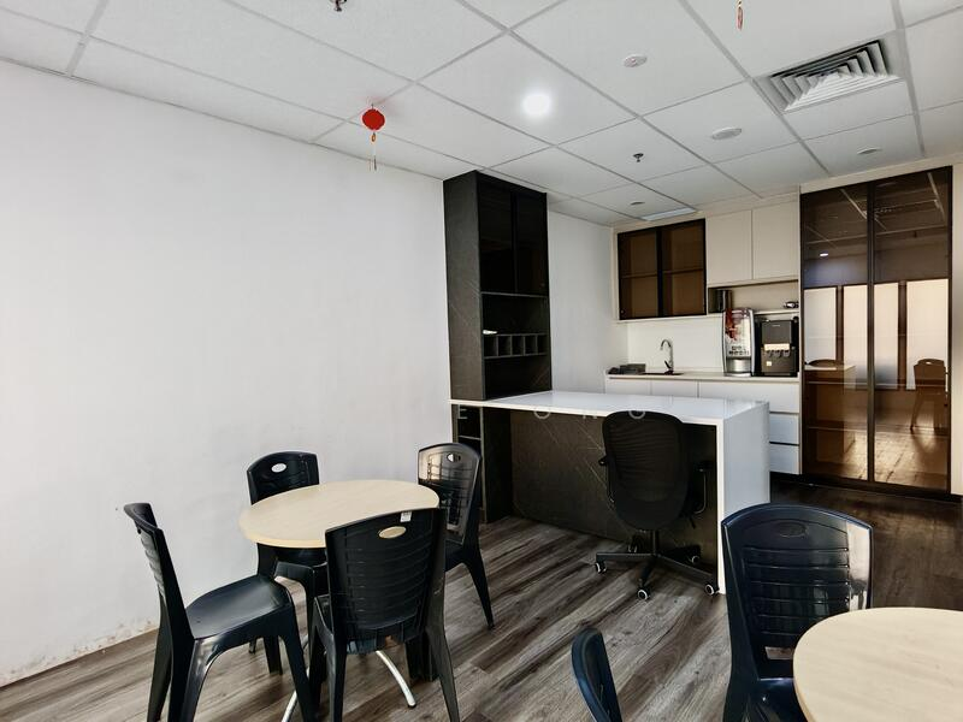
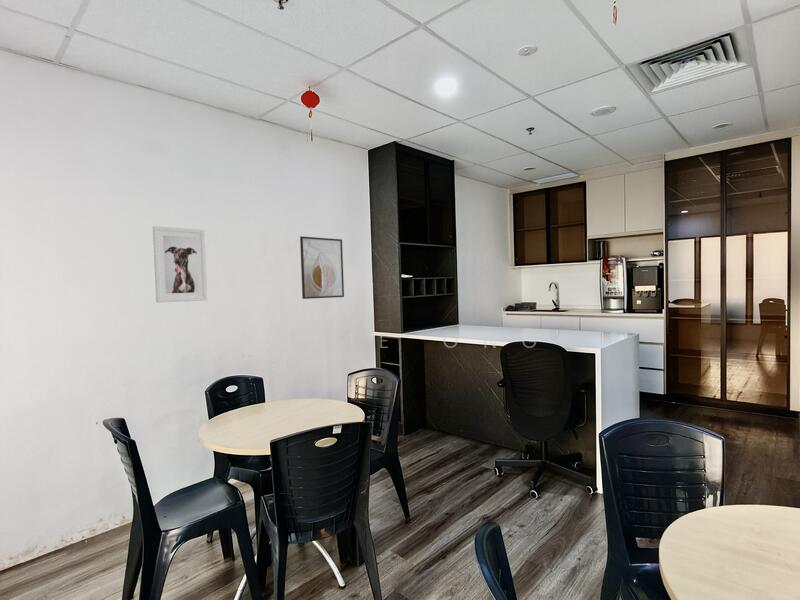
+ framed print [152,225,208,303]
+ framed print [299,235,345,300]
